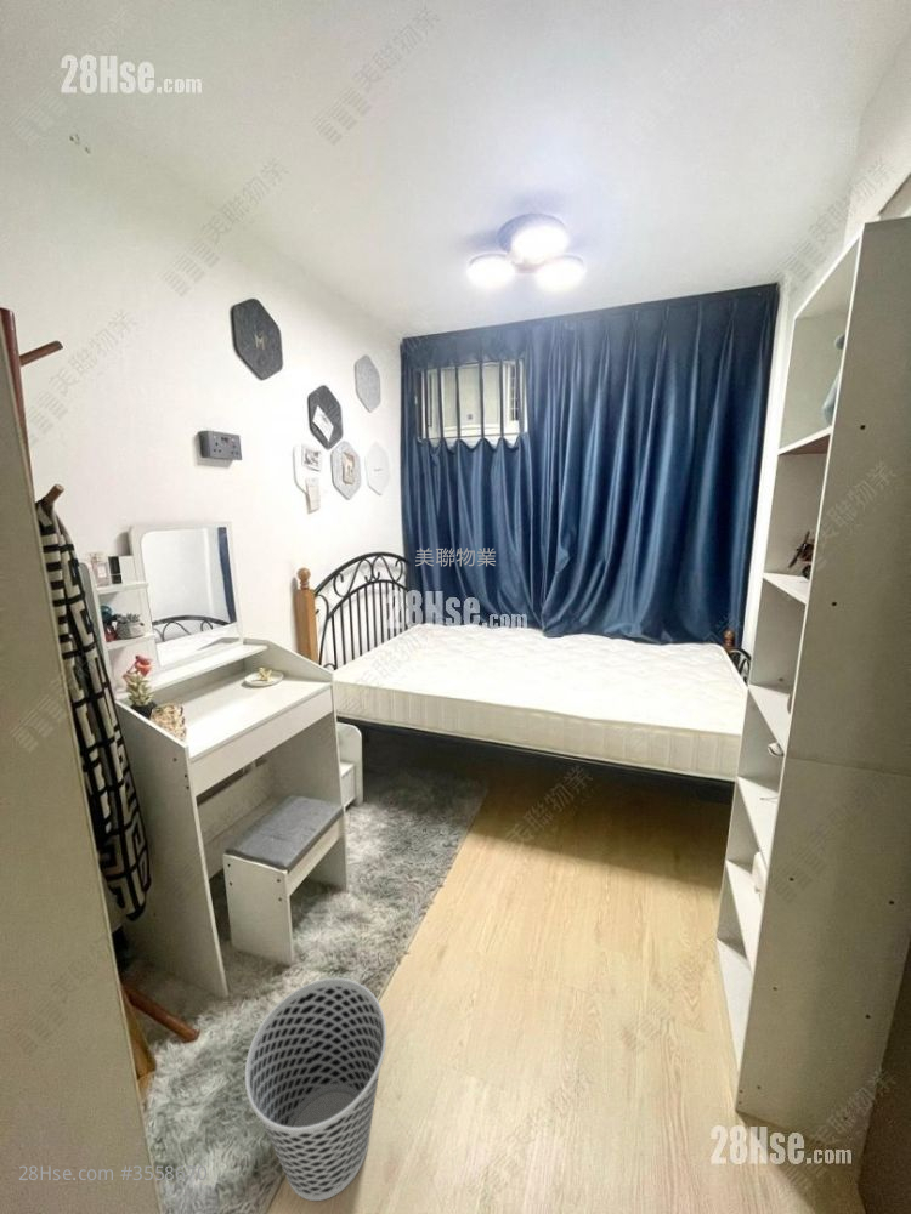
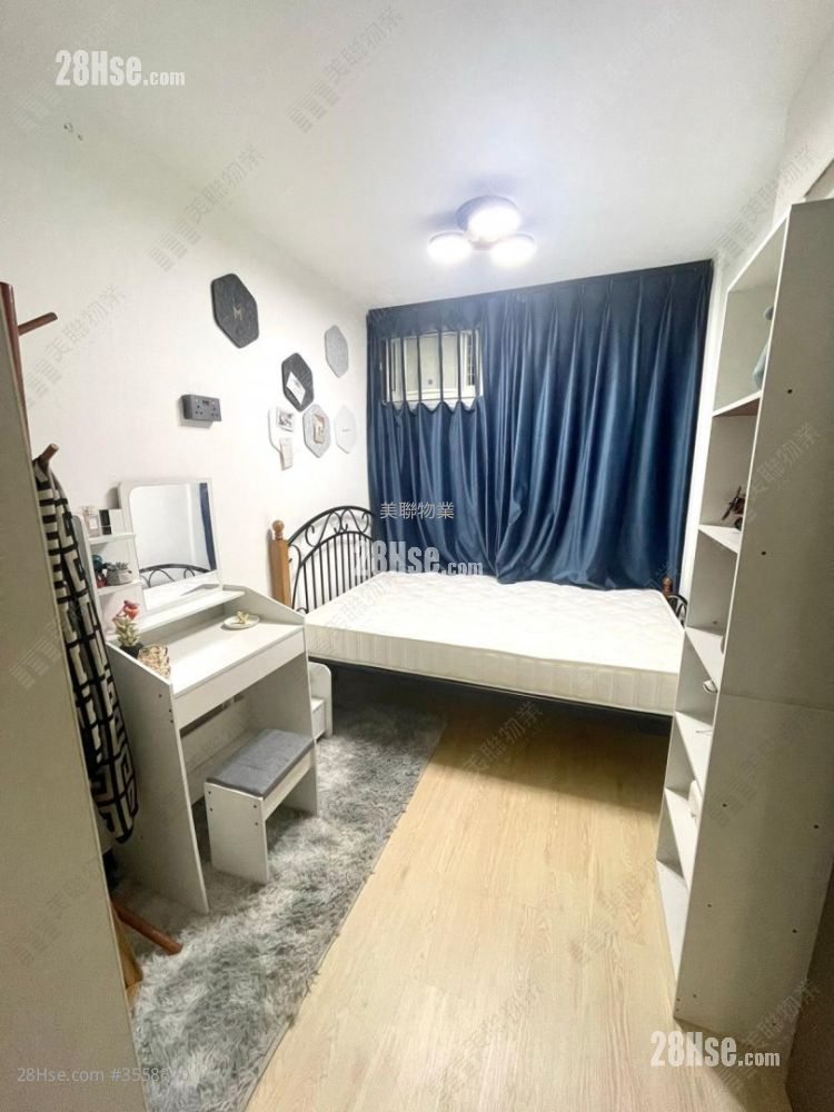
- wastebasket [244,977,387,1202]
